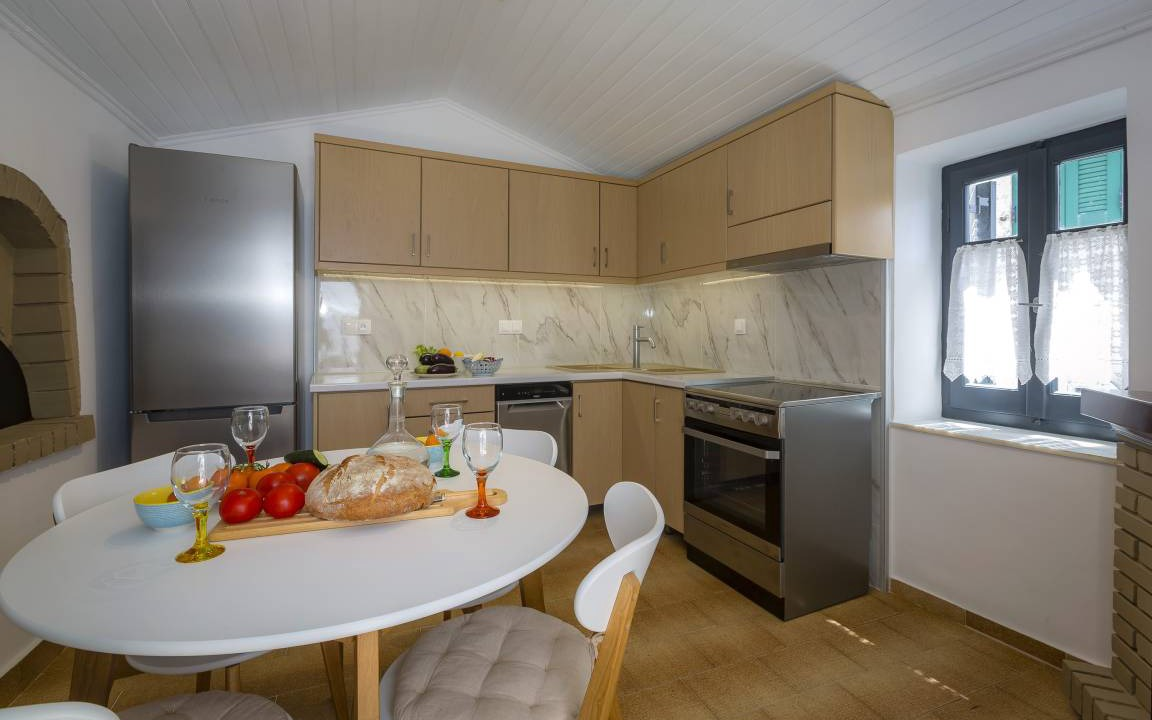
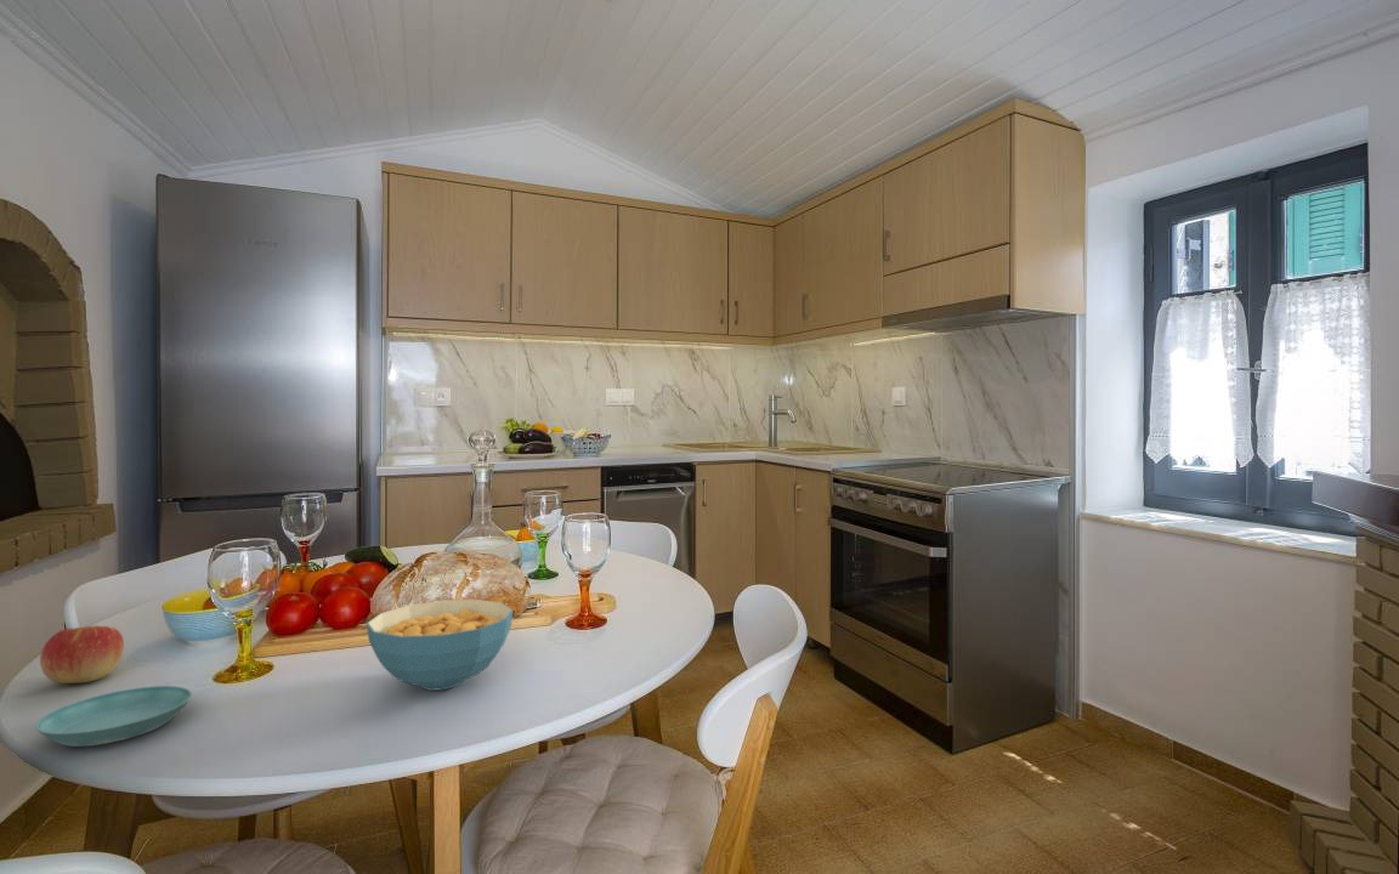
+ cereal bowl [366,598,515,692]
+ apple [39,624,125,685]
+ saucer [34,685,193,748]
